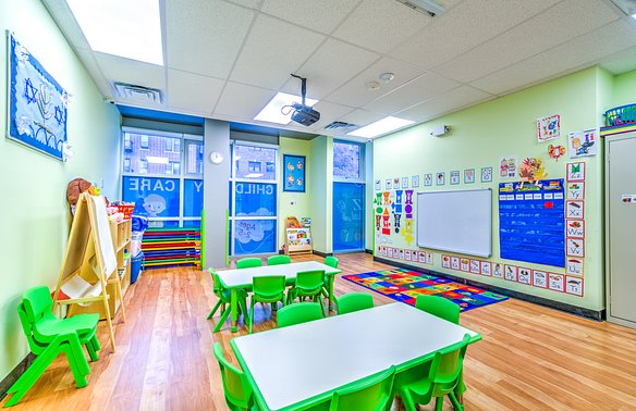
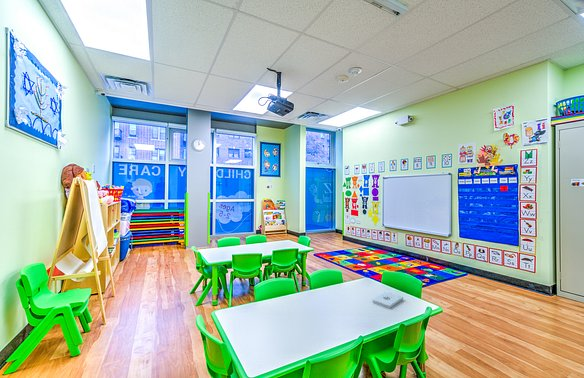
+ notepad [371,291,404,309]
